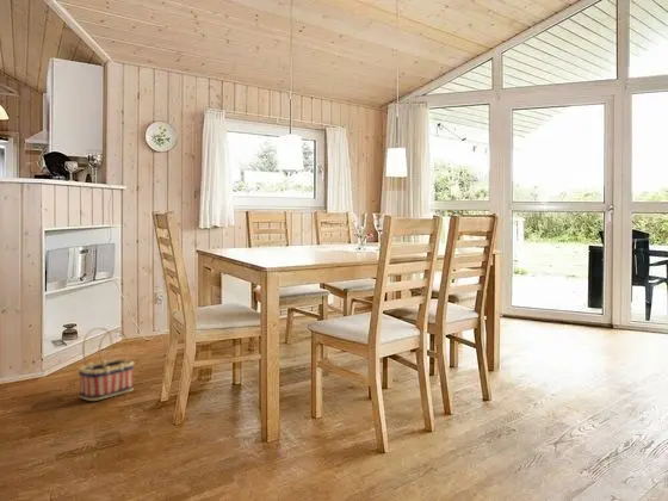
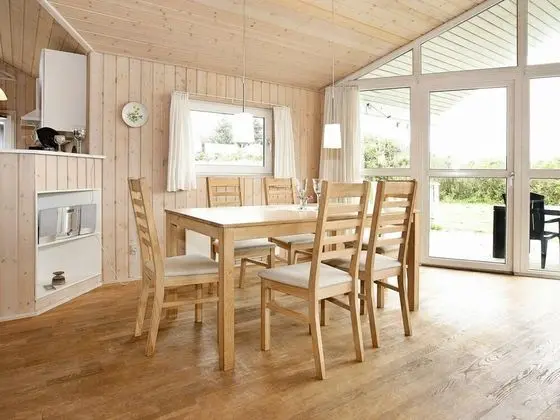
- basket [78,327,135,402]
